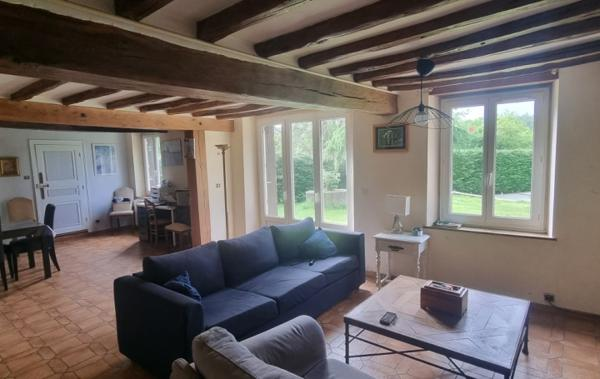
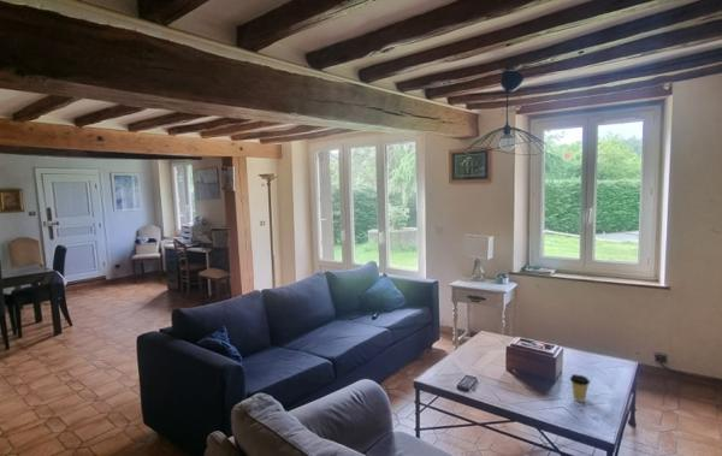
+ coffee cup [569,373,591,403]
